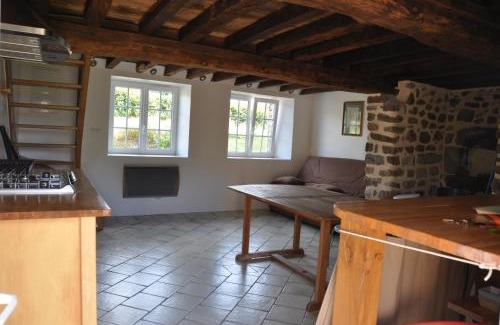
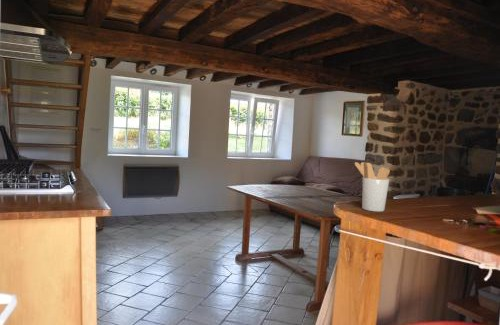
+ utensil holder [354,161,391,213]
